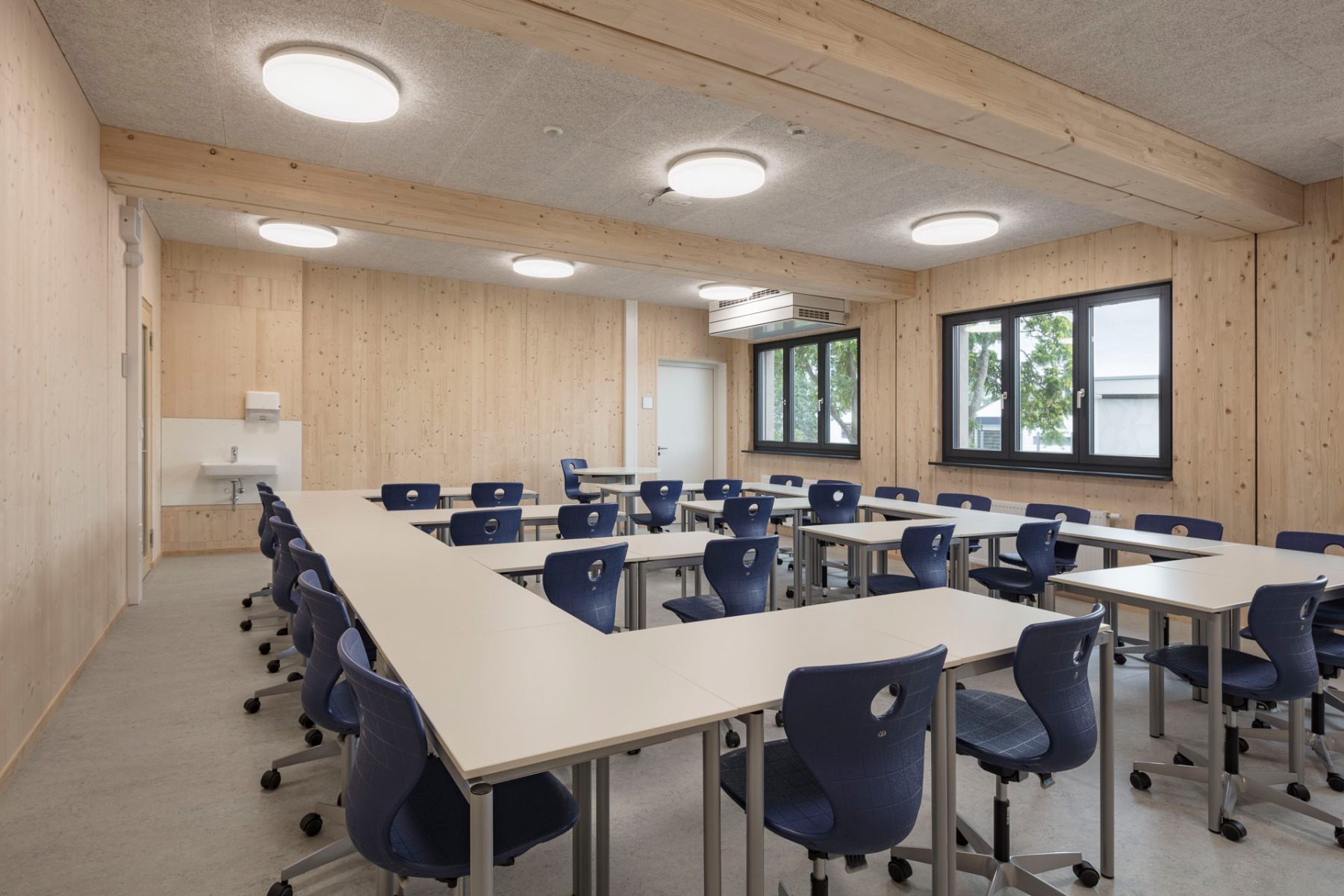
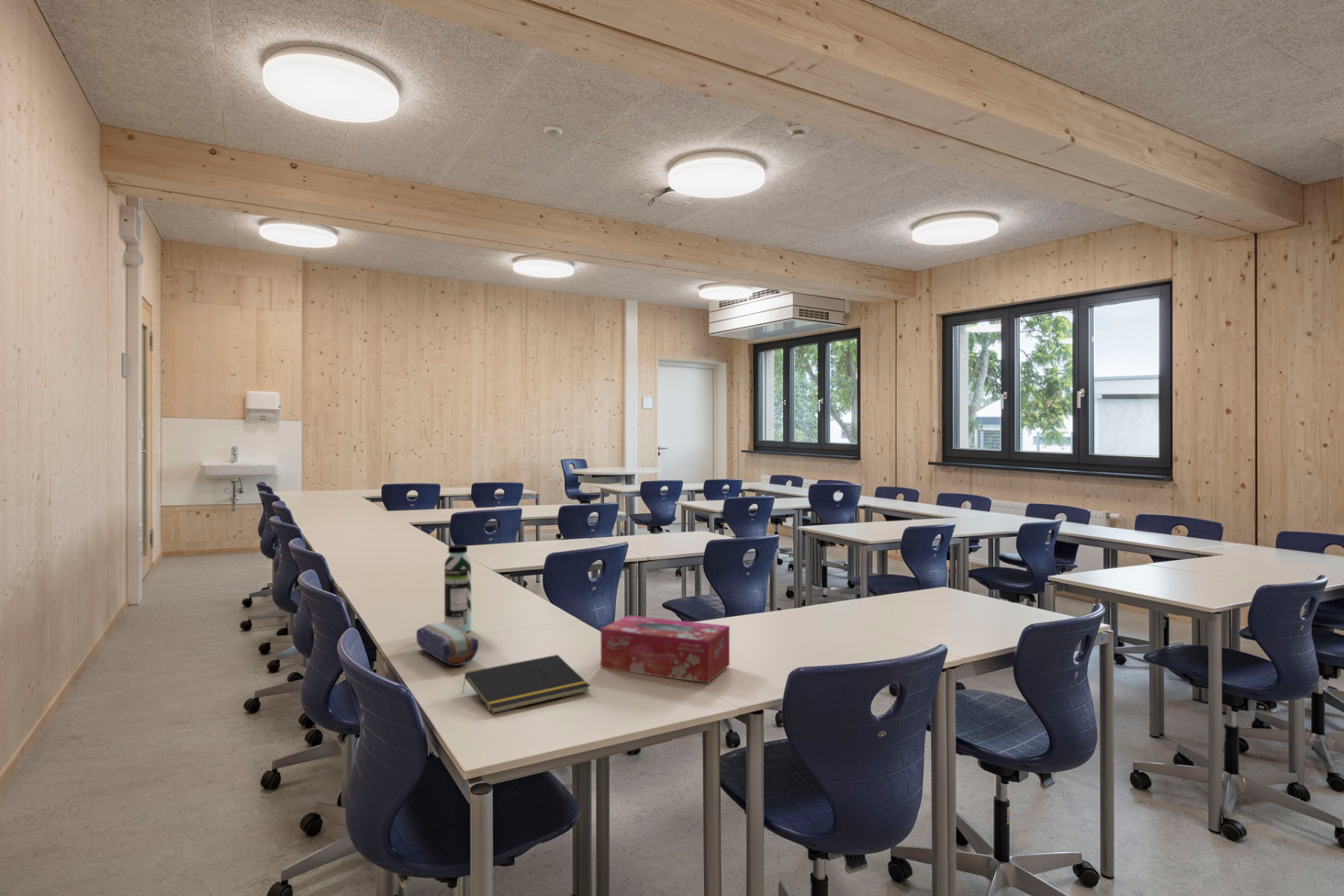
+ notepad [461,654,591,715]
+ tissue box [600,615,730,684]
+ pencil case [416,621,479,666]
+ water bottle [444,544,472,632]
